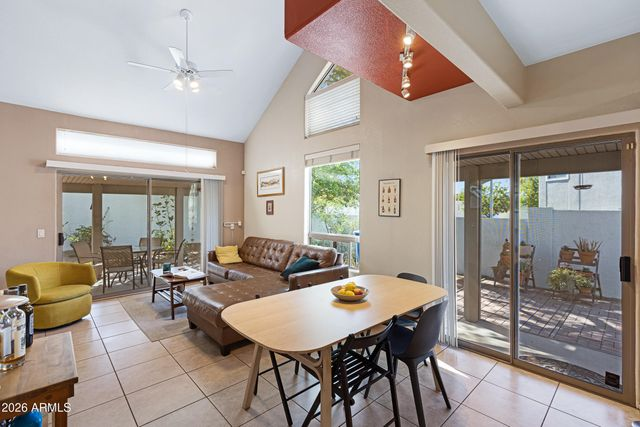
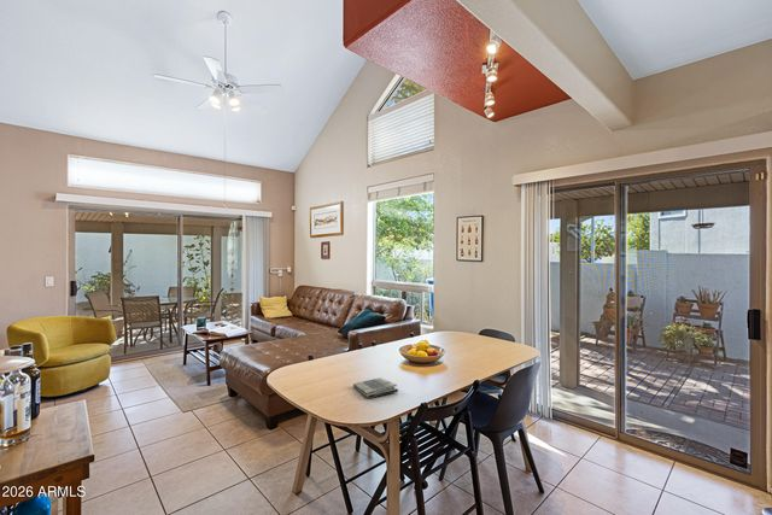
+ dish towel [352,376,399,399]
